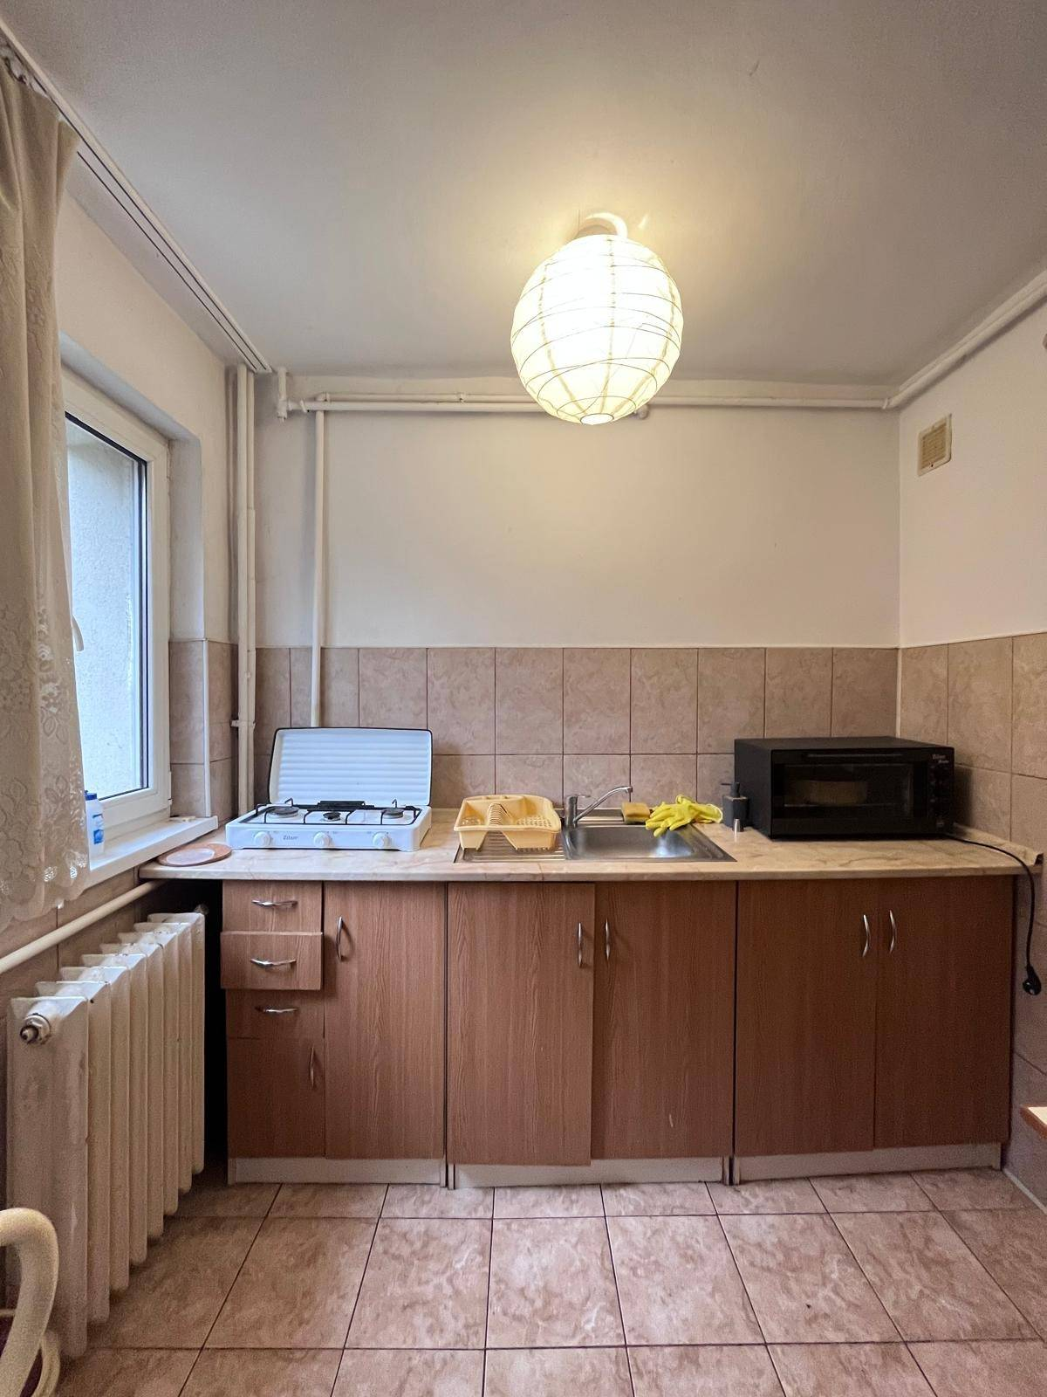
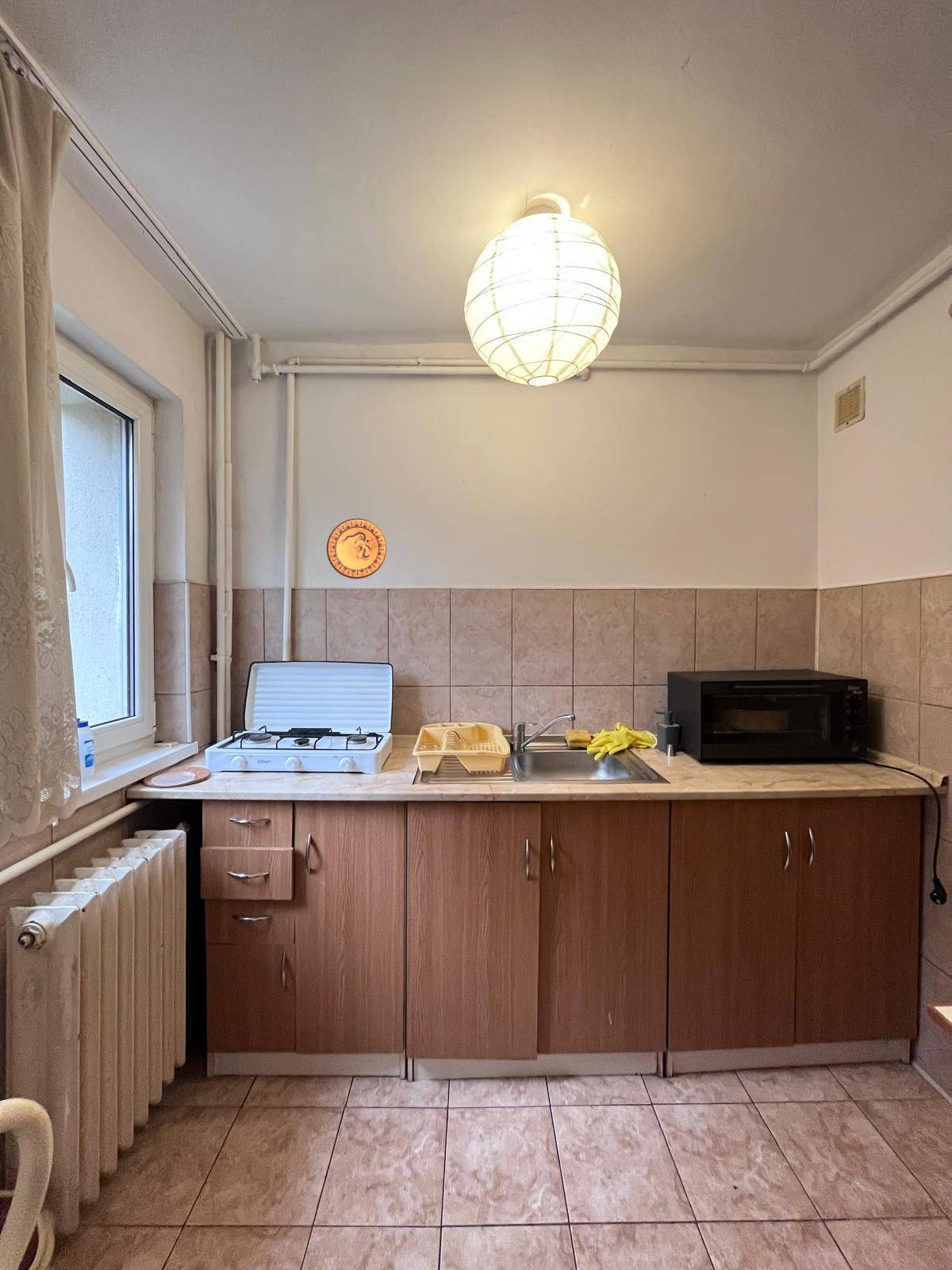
+ decorative plate [326,518,388,579]
